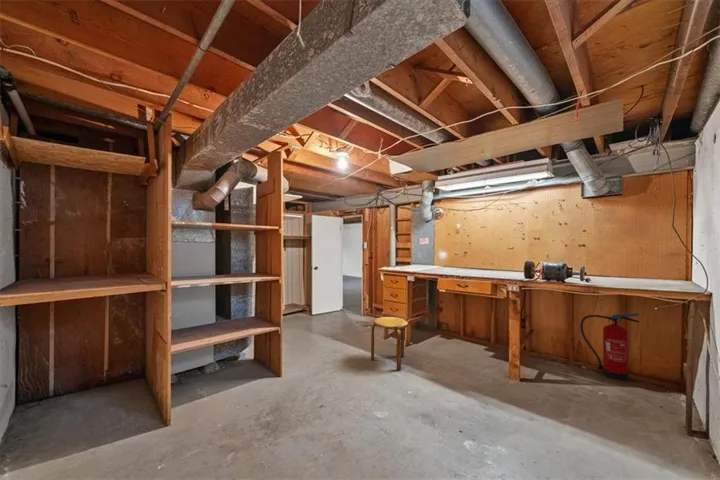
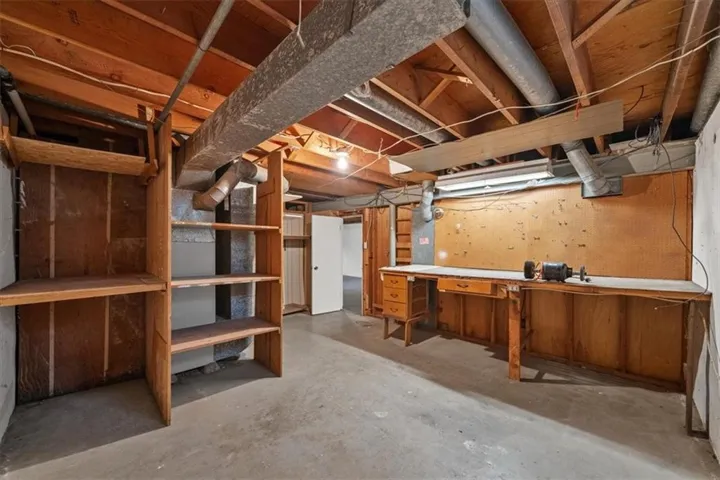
- stool [370,316,409,372]
- fire extinguisher [579,312,640,382]
